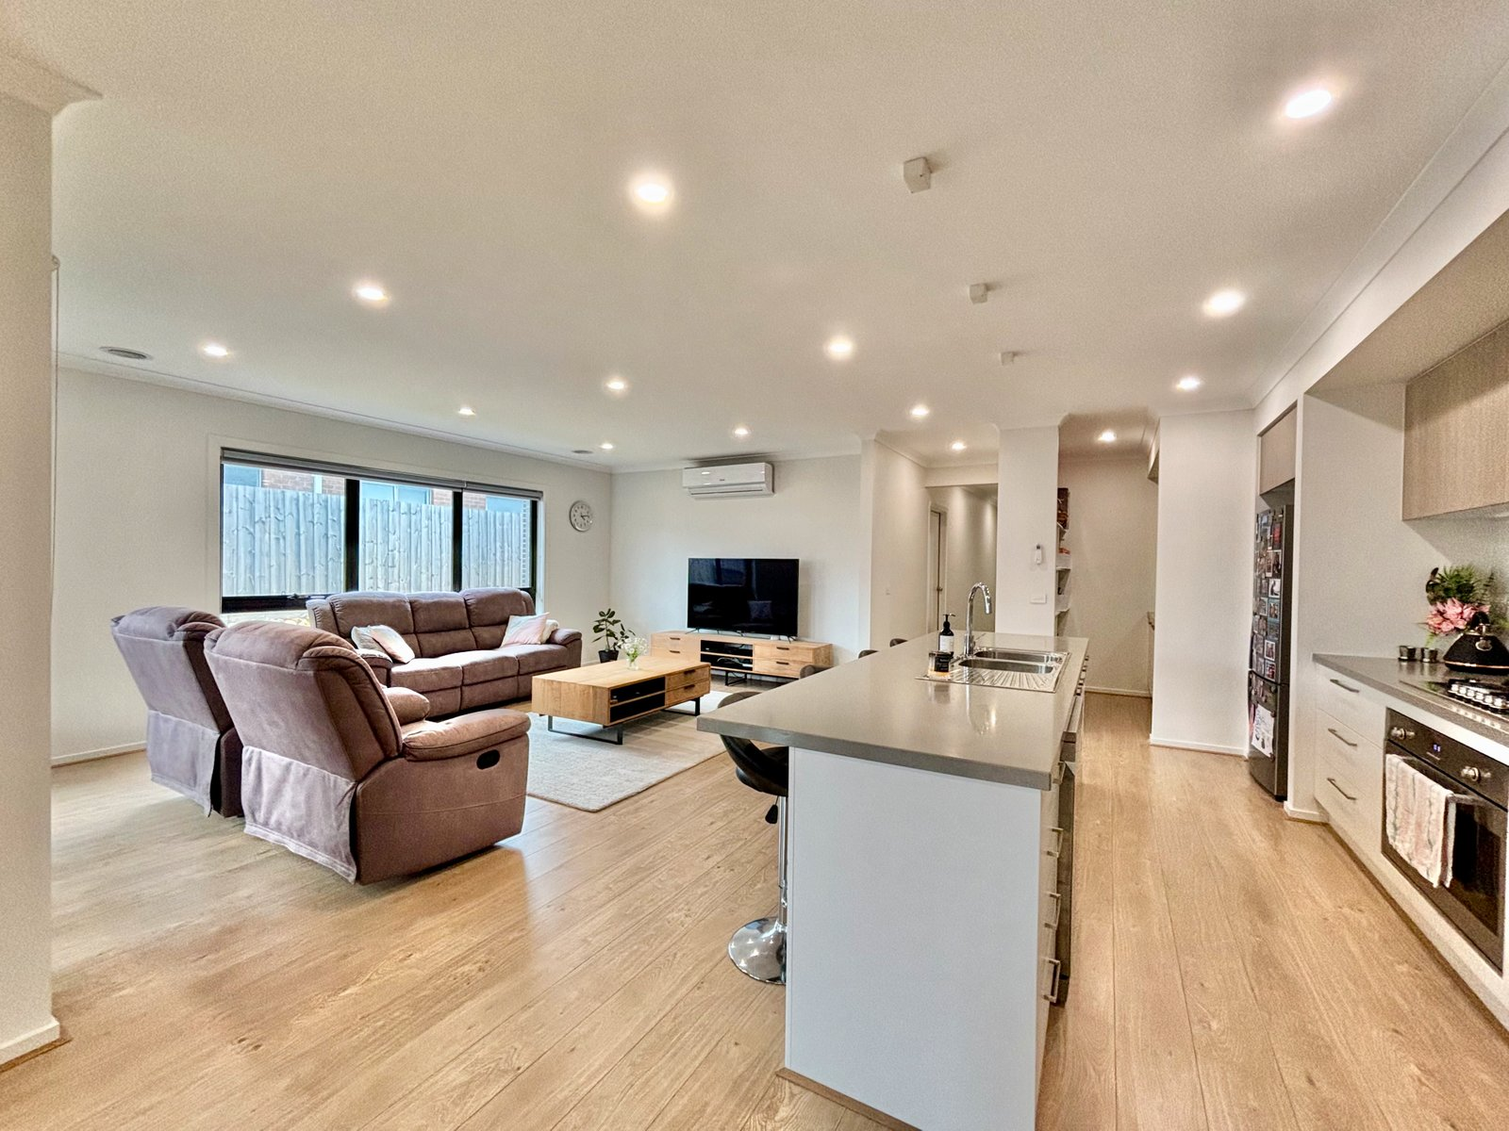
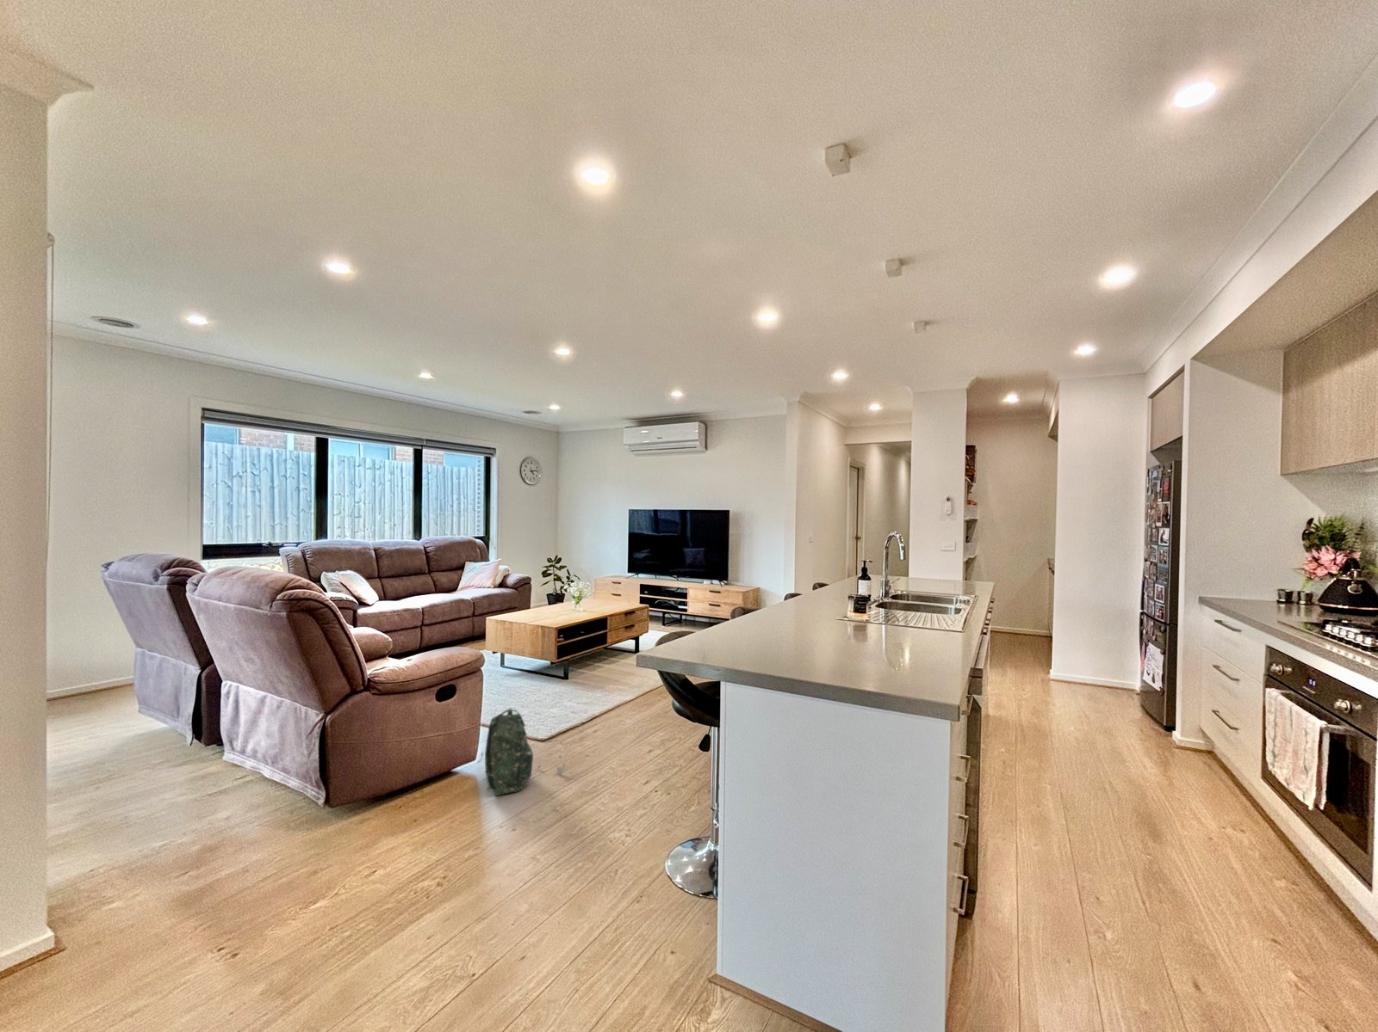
+ backpack [477,707,565,797]
